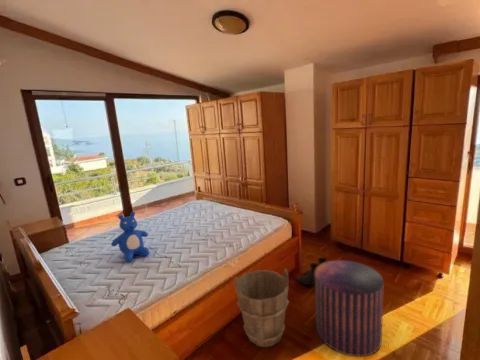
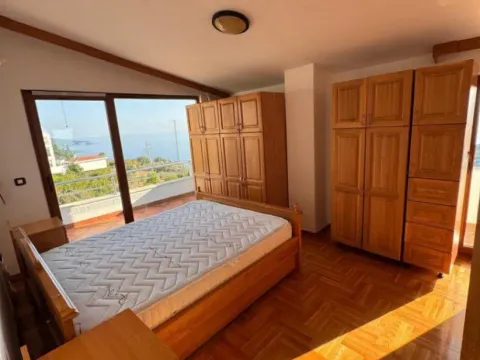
- teddy bear [110,211,150,263]
- stool [314,259,385,358]
- bucket [233,268,290,348]
- boots [296,257,328,286]
